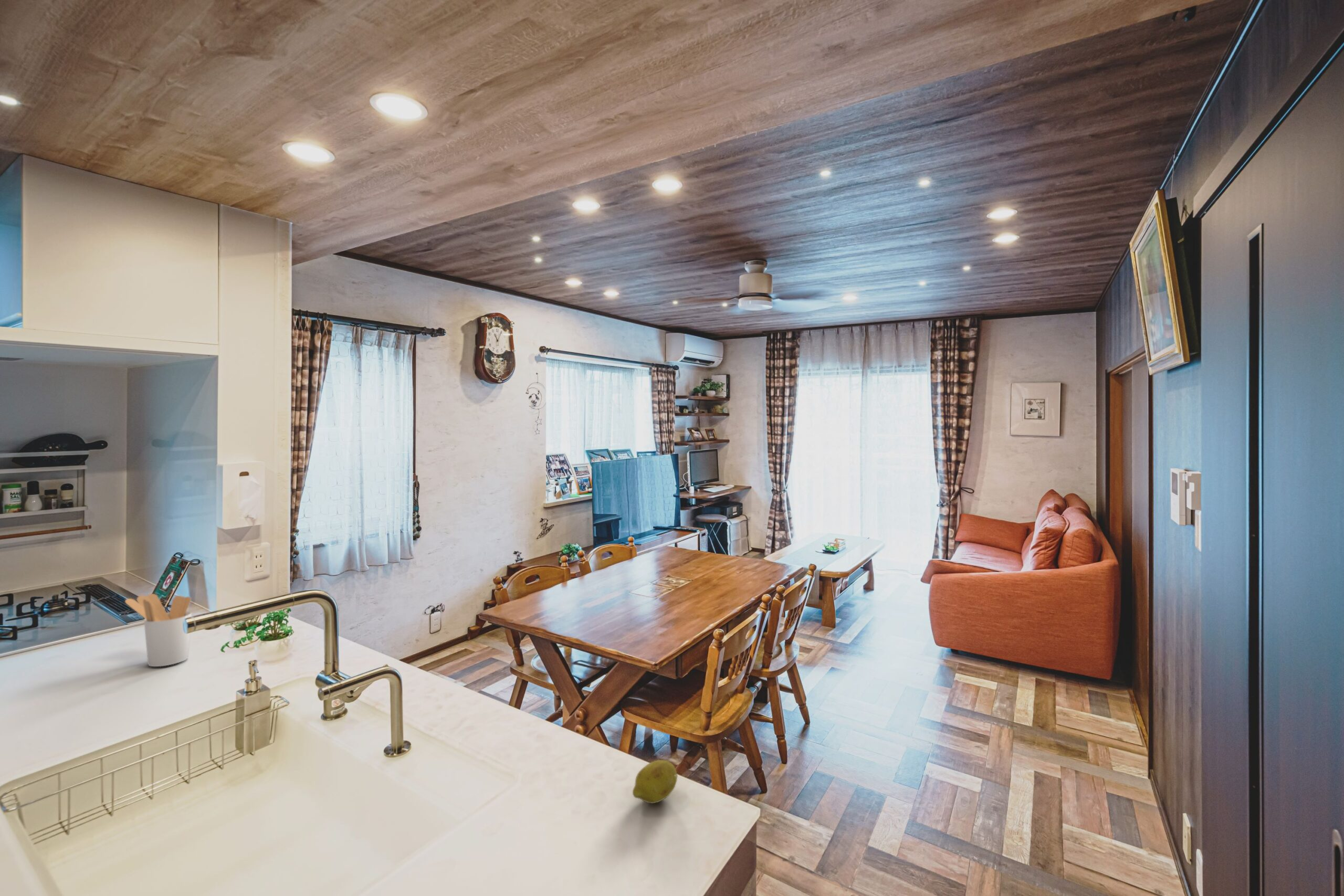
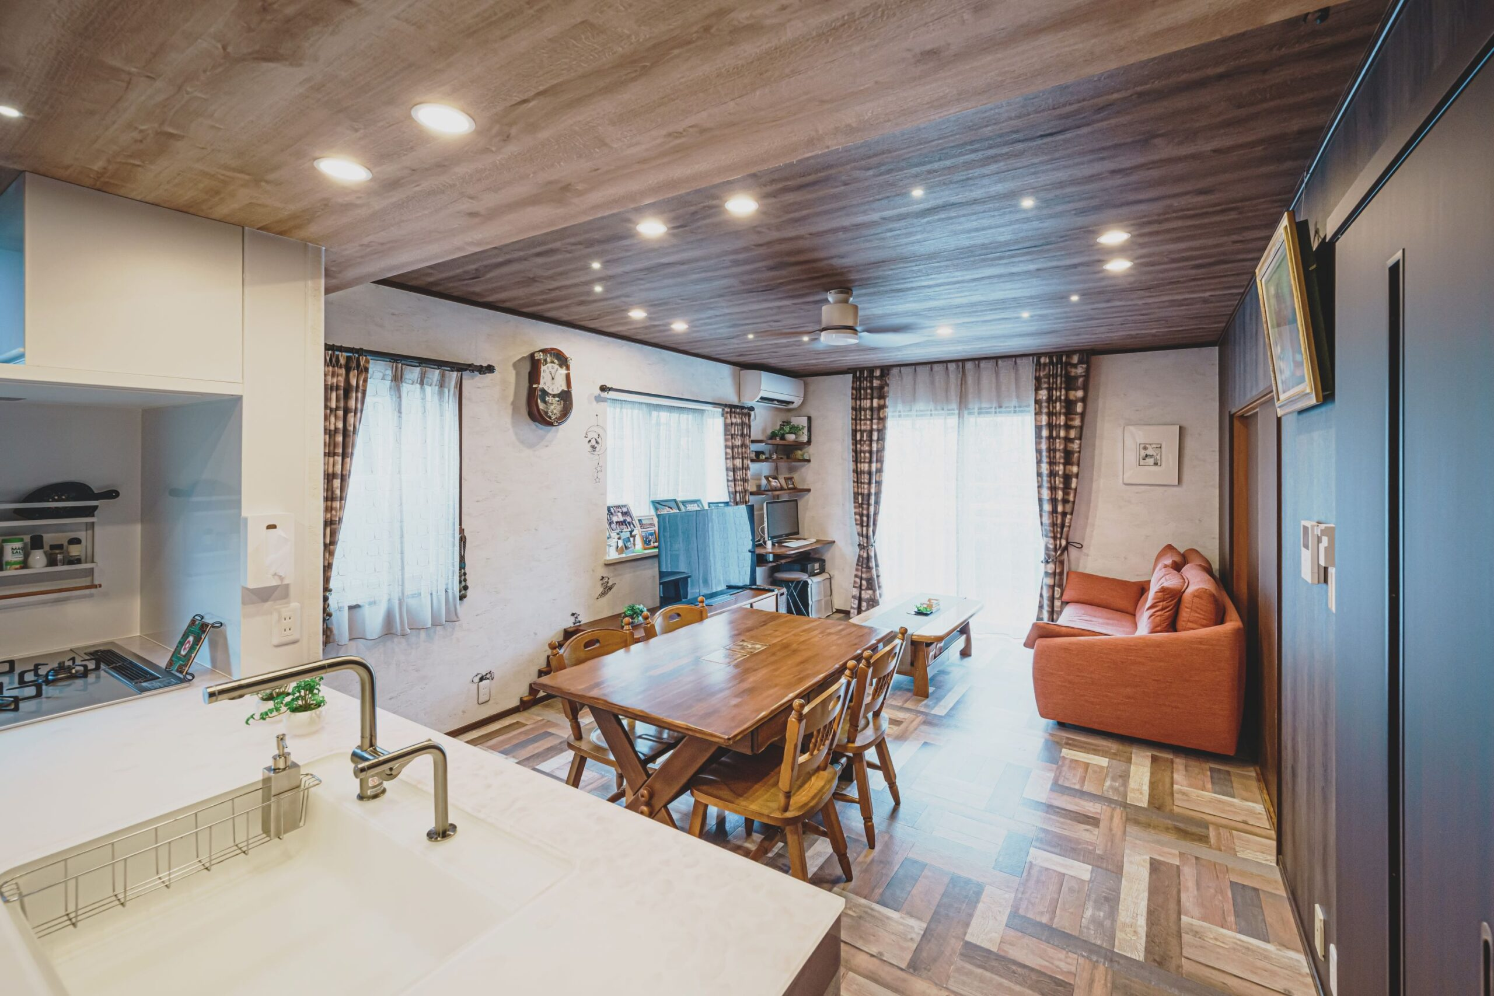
- fruit [632,760,678,804]
- utensil holder [124,593,192,667]
